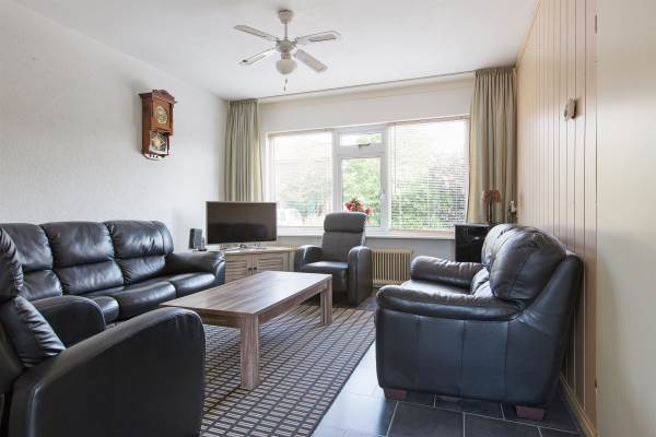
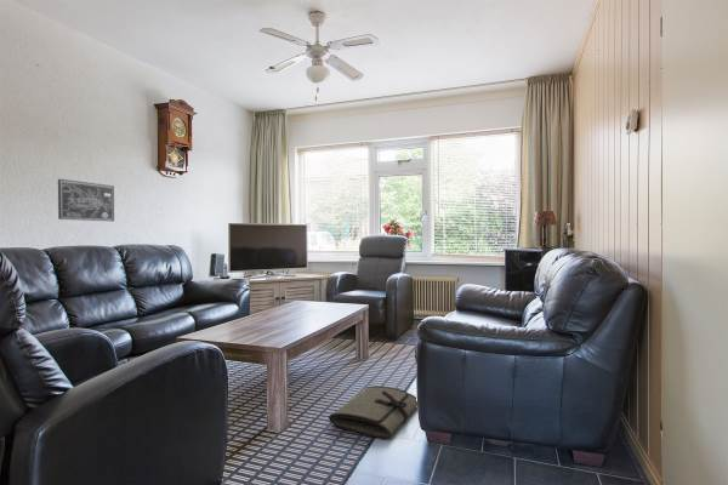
+ tool roll [328,386,419,440]
+ wall art [57,178,115,222]
